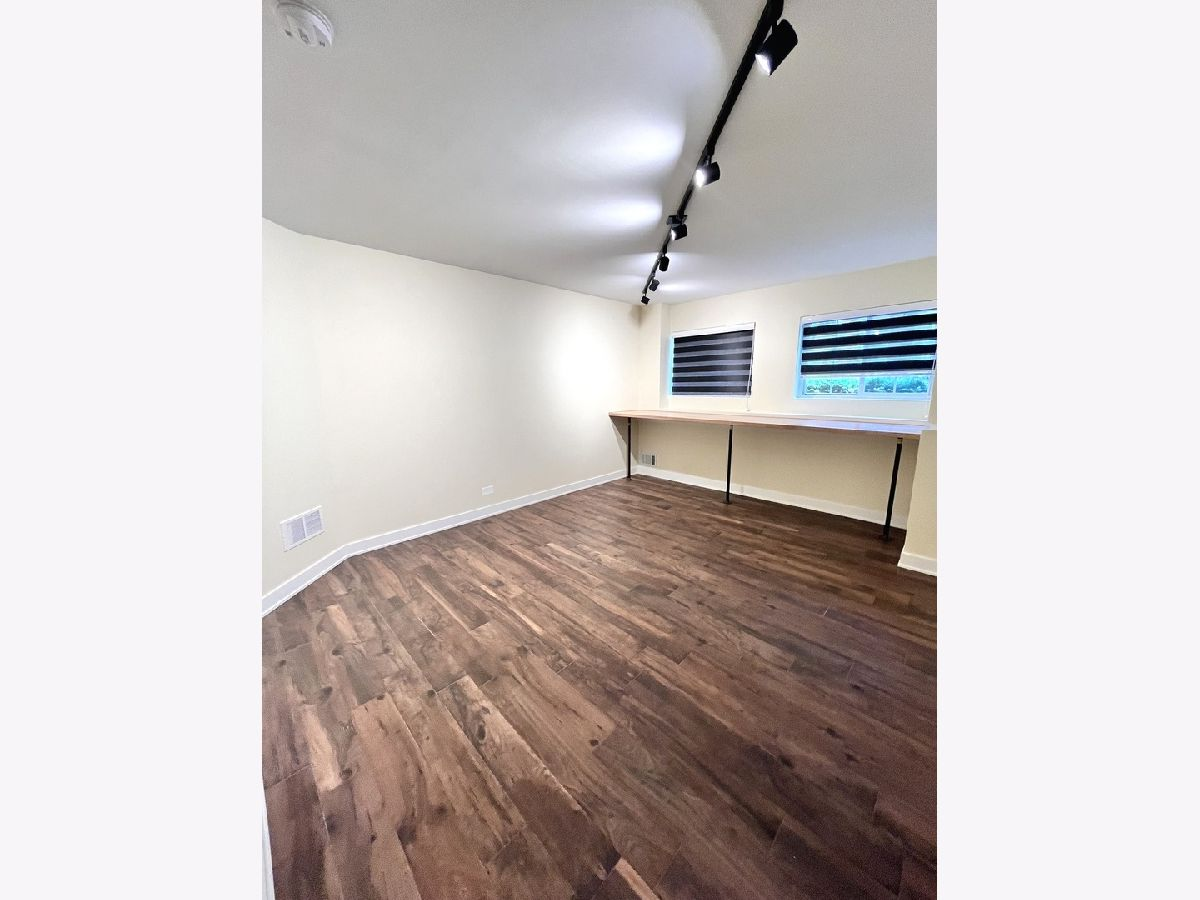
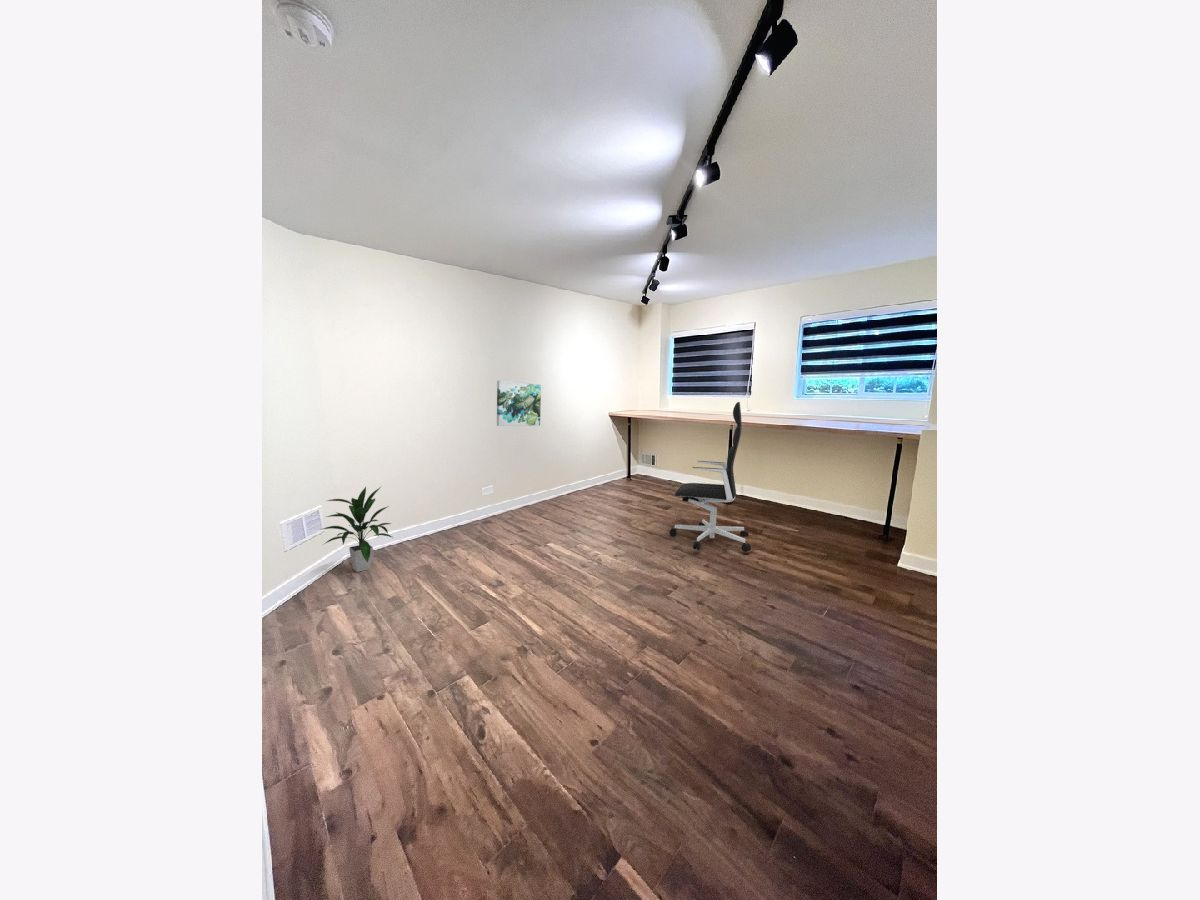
+ office chair [669,401,752,553]
+ indoor plant [319,486,394,573]
+ wall art [496,380,542,427]
